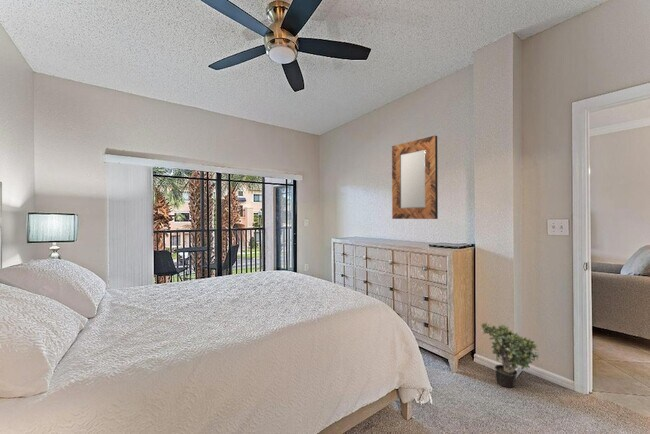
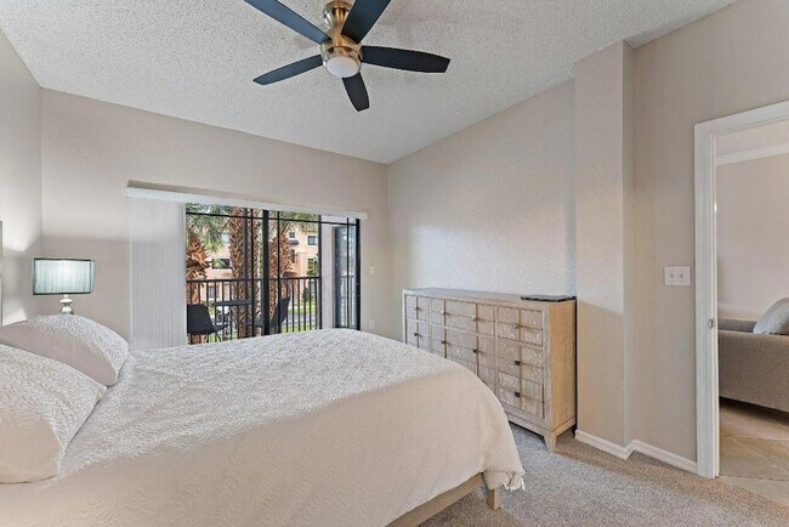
- potted plant [480,321,540,389]
- home mirror [391,134,439,220]
